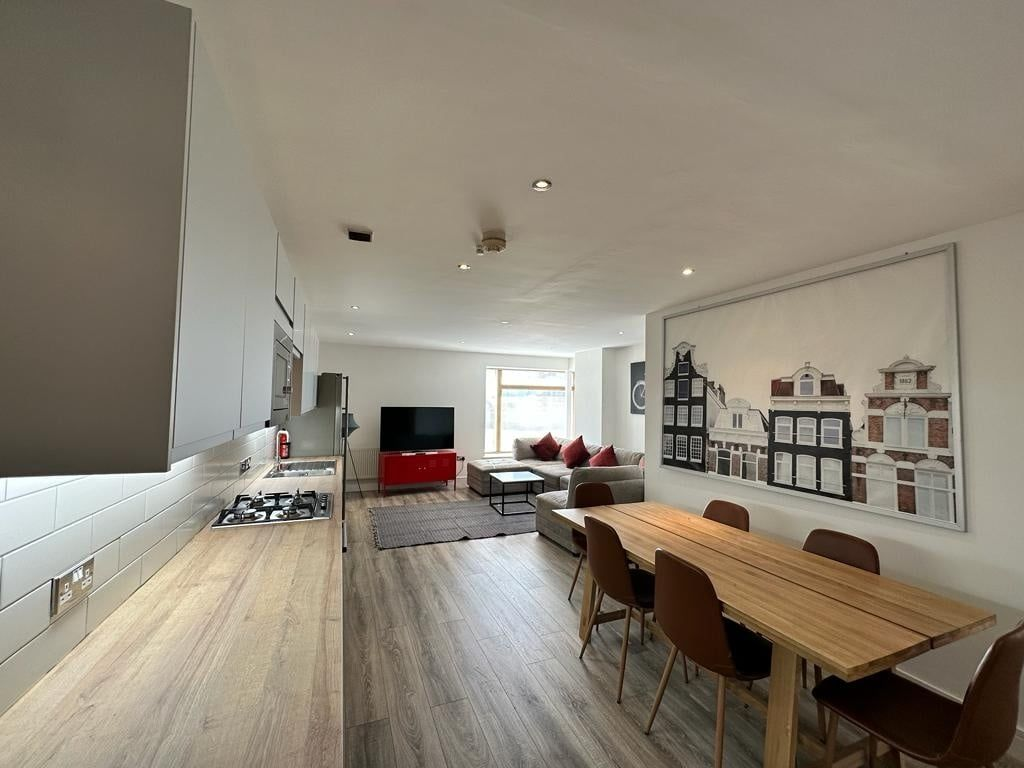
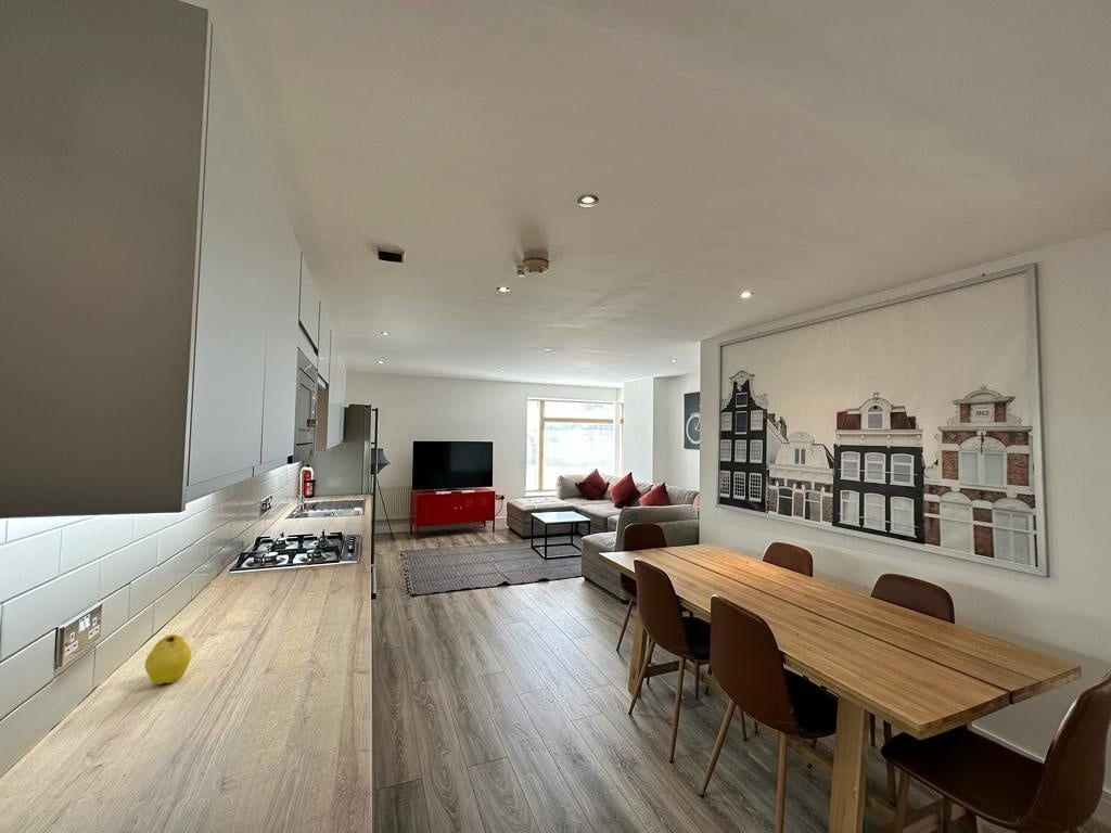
+ fruit [144,633,192,685]
